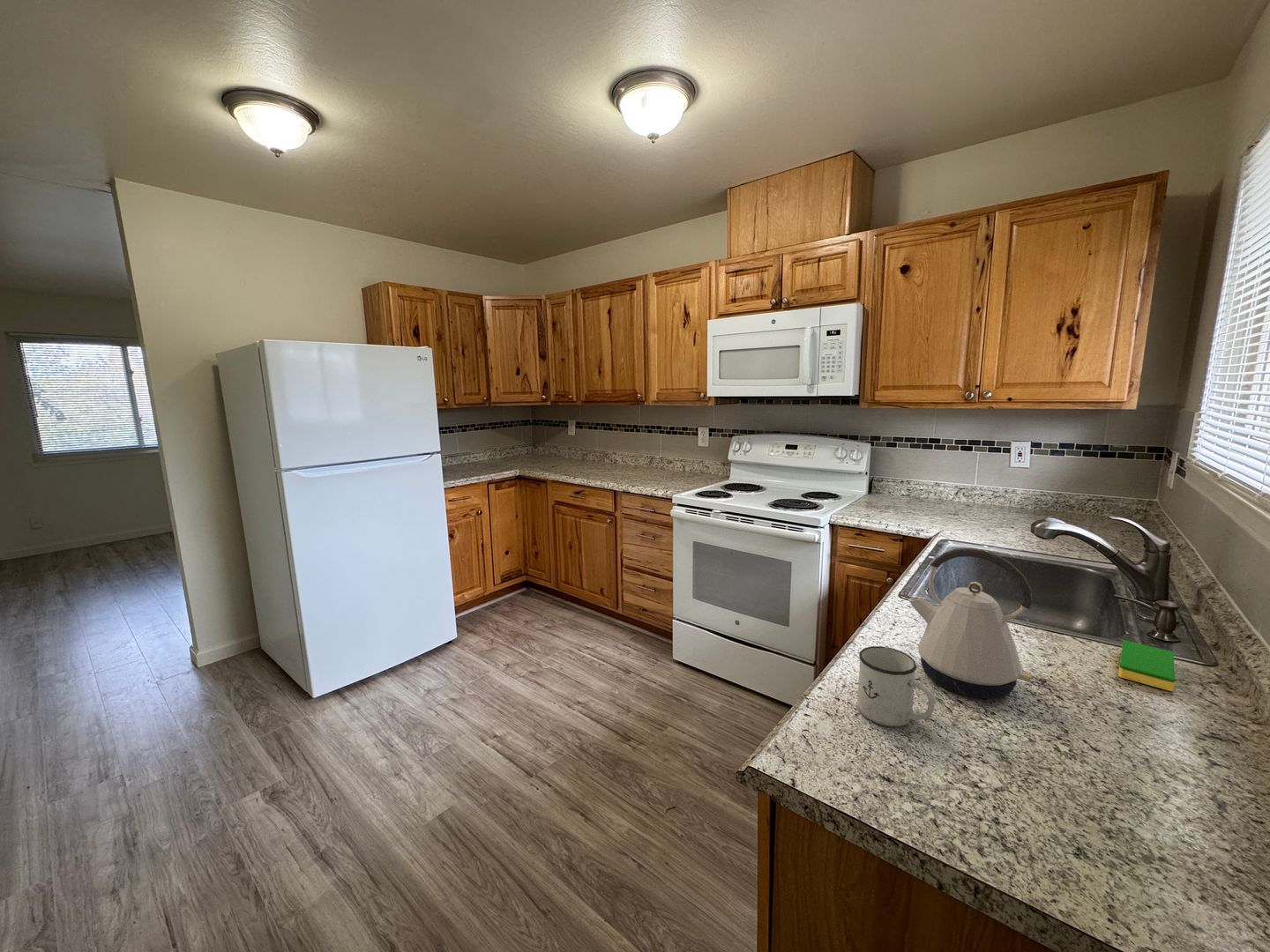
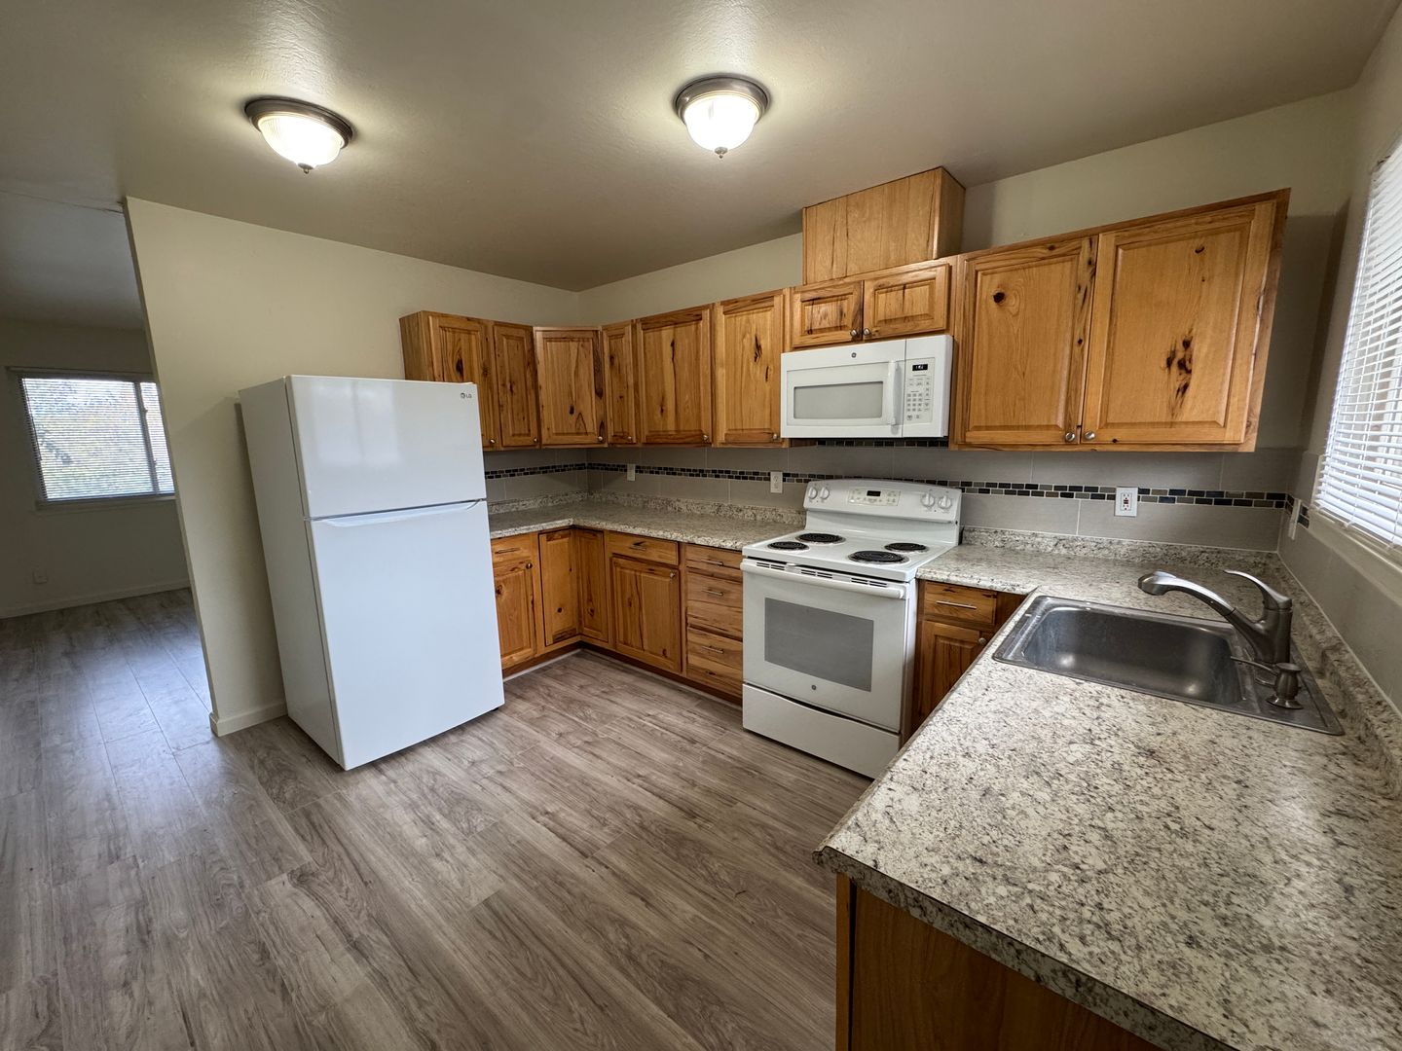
- dish sponge [1117,640,1176,692]
- kettle [908,547,1033,699]
- mug [856,645,936,727]
